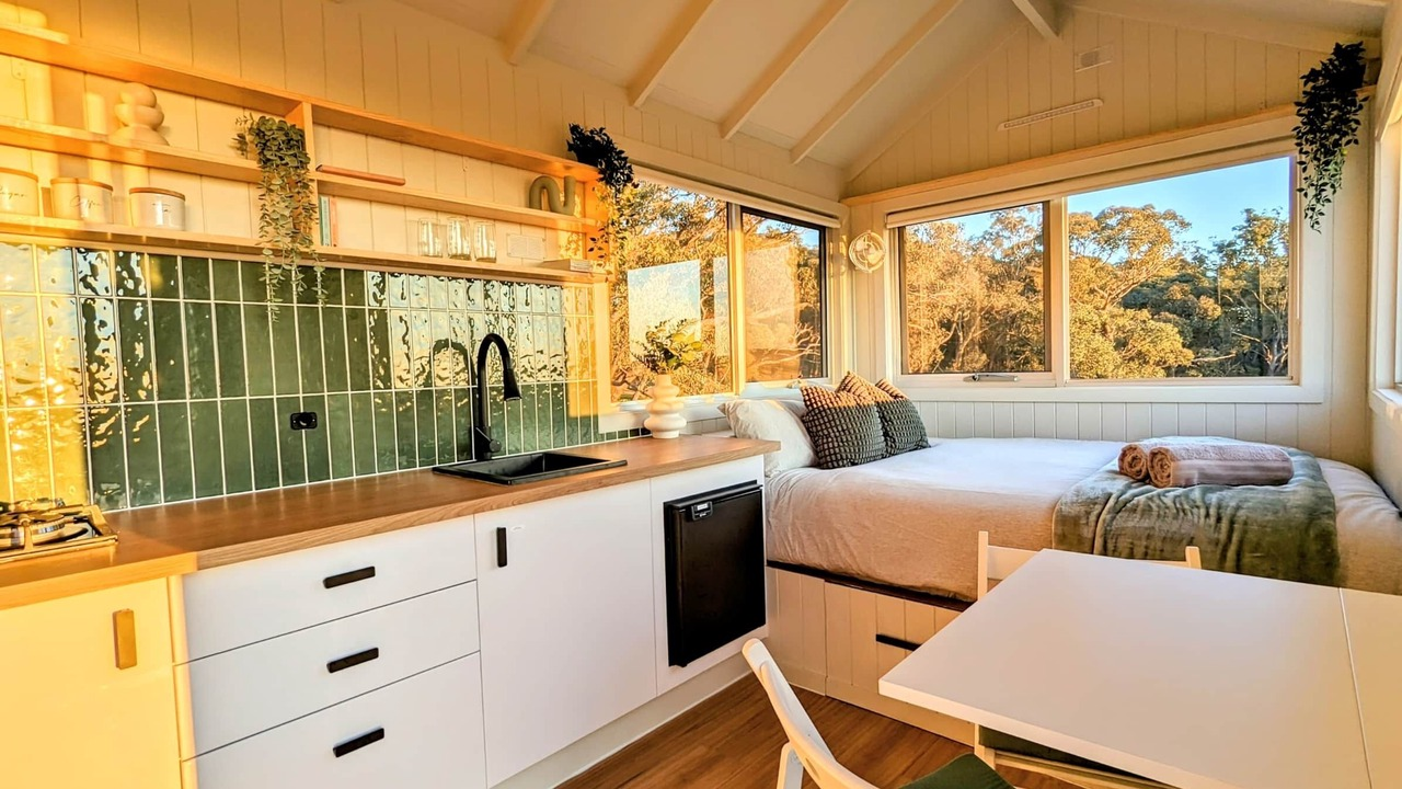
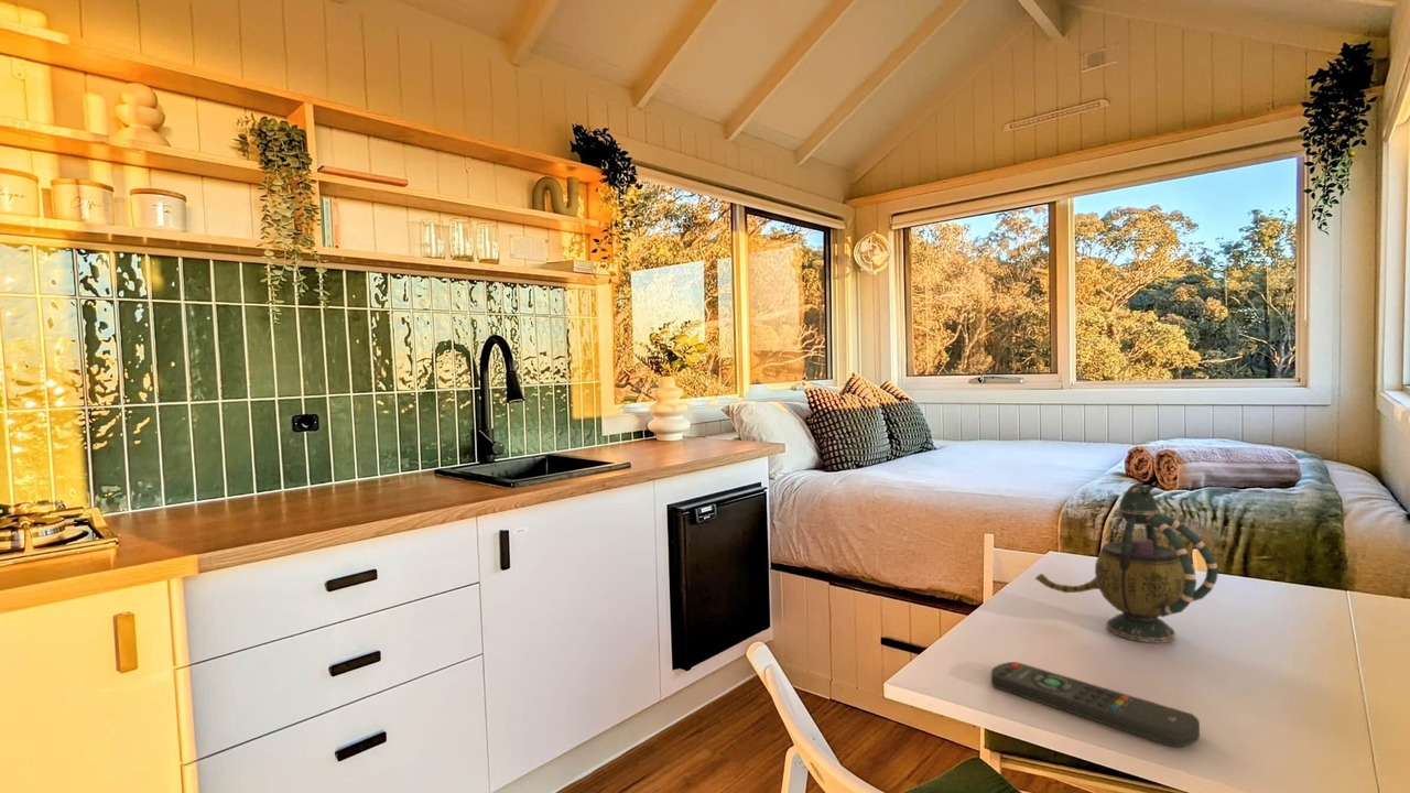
+ remote control [990,661,1201,749]
+ teapot [1034,481,1219,643]
